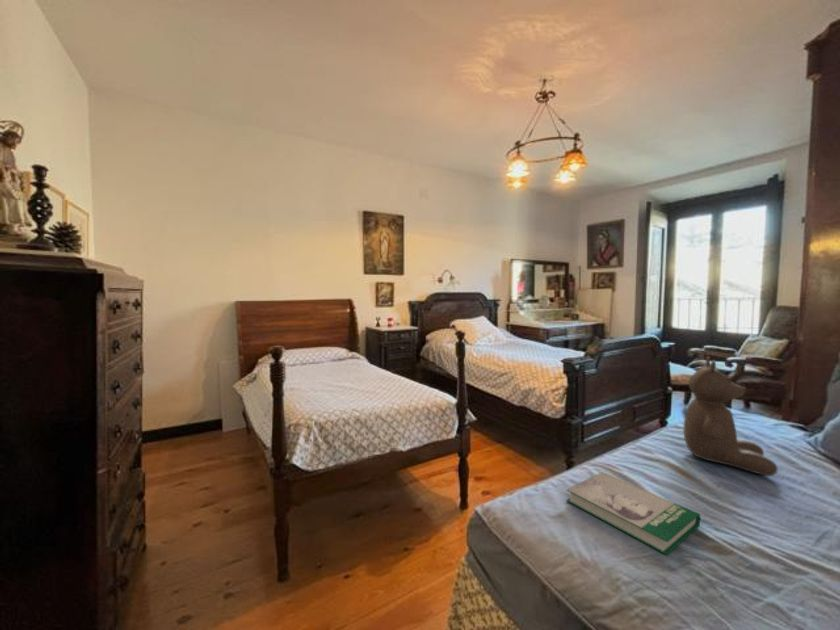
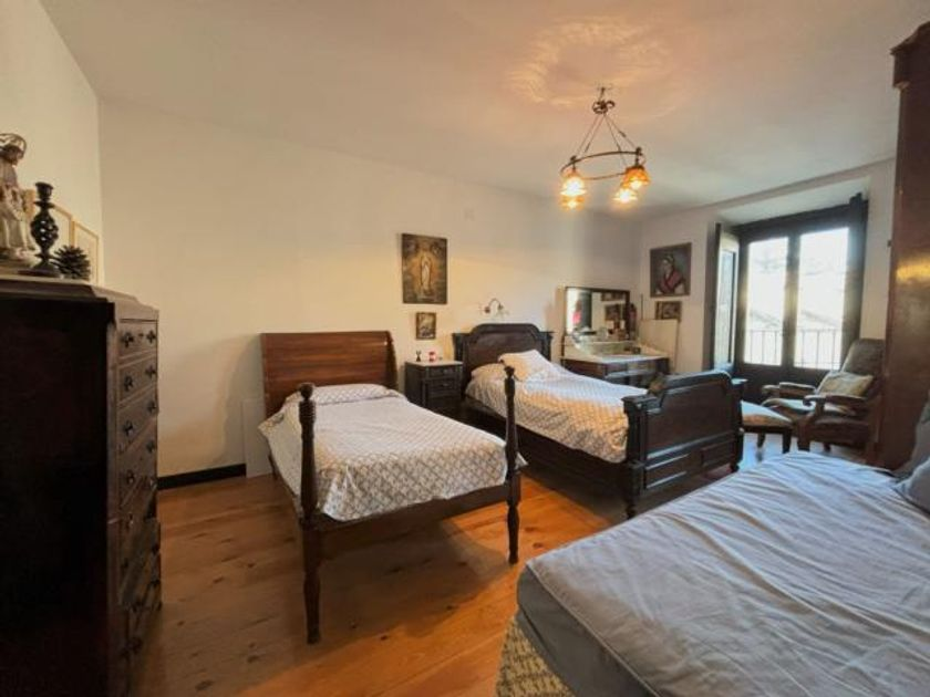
- teddy bear [682,355,779,477]
- book [565,471,701,556]
